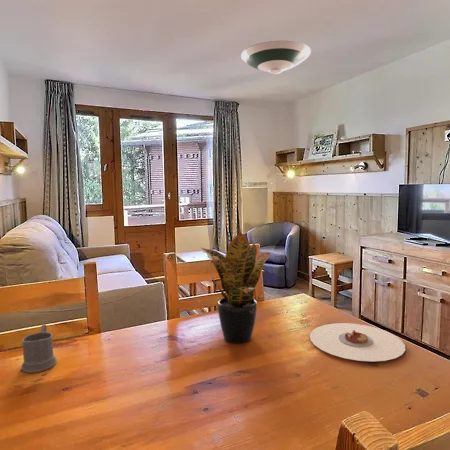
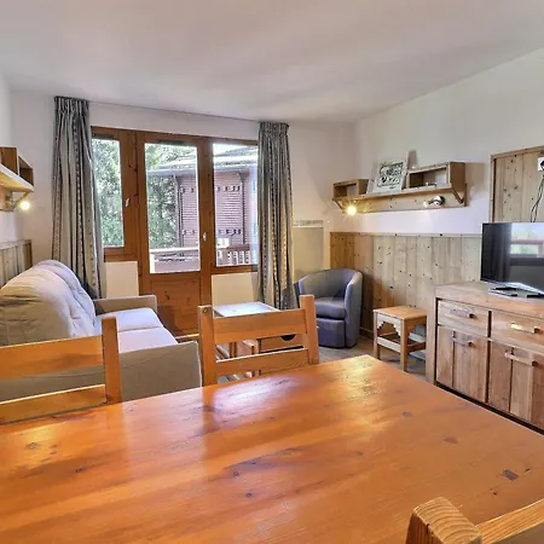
- mug [20,323,58,374]
- plate [309,322,406,362]
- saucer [240,39,312,75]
- potted plant [200,231,271,345]
